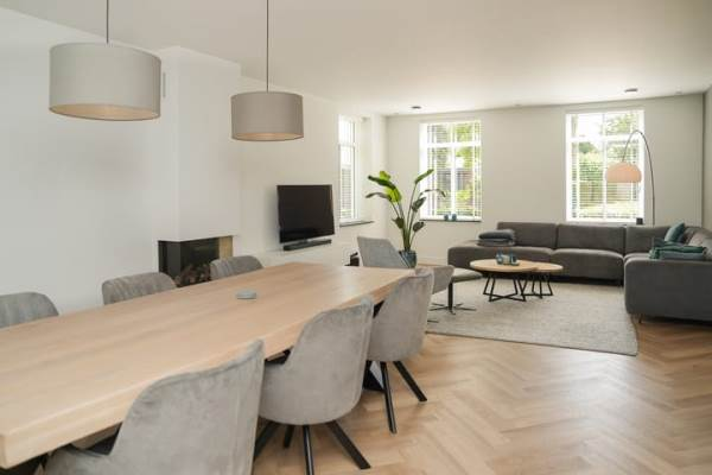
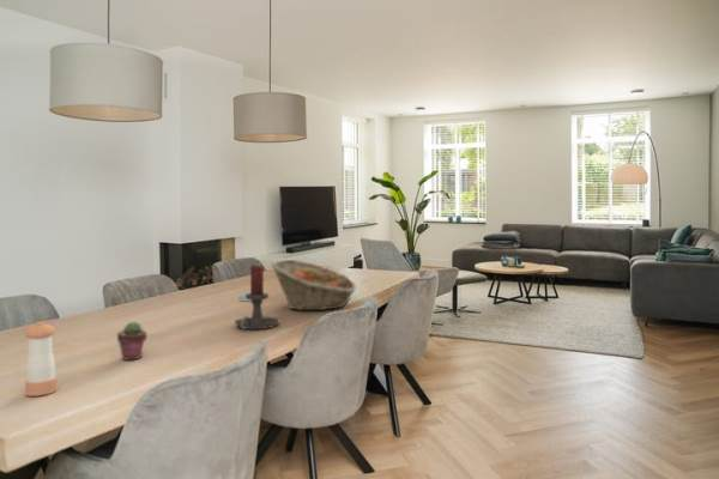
+ pepper shaker [24,321,58,398]
+ potted succulent [116,321,149,362]
+ candle holder [234,263,280,331]
+ fruit basket [271,259,357,311]
